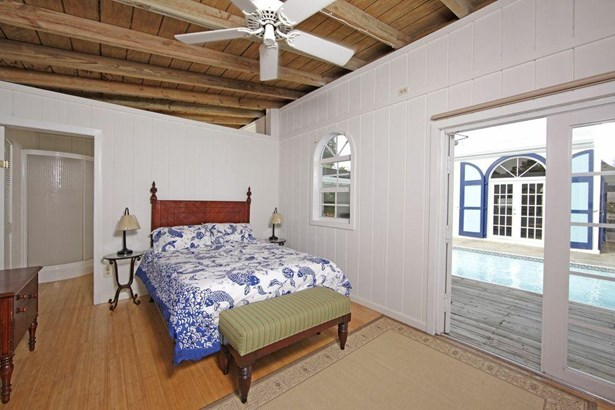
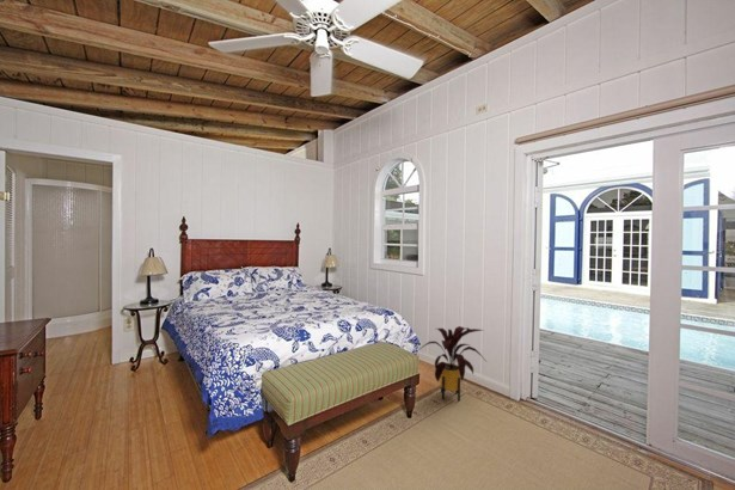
+ house plant [417,325,486,403]
